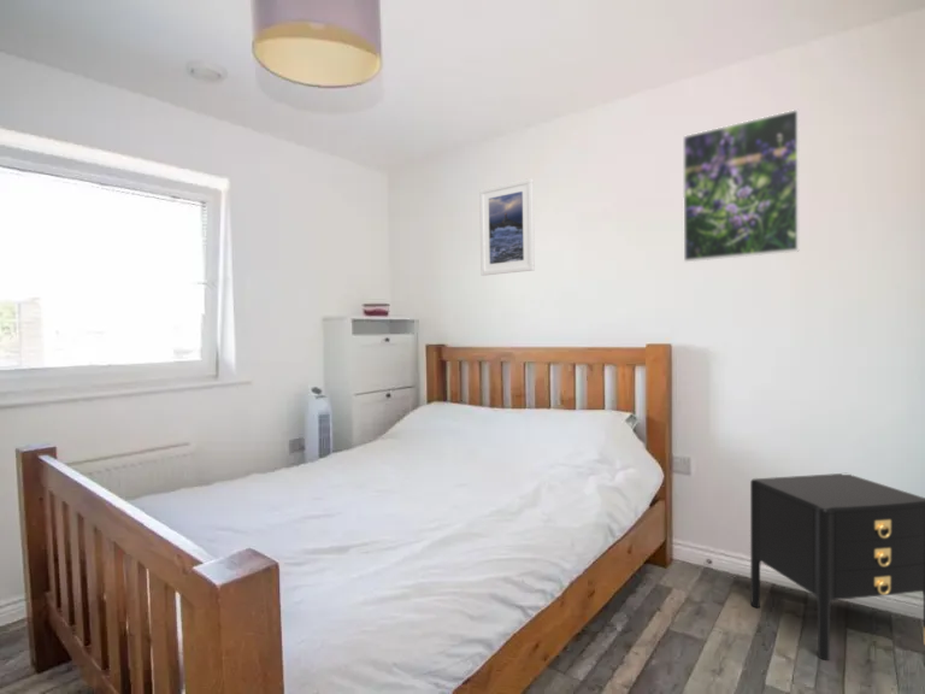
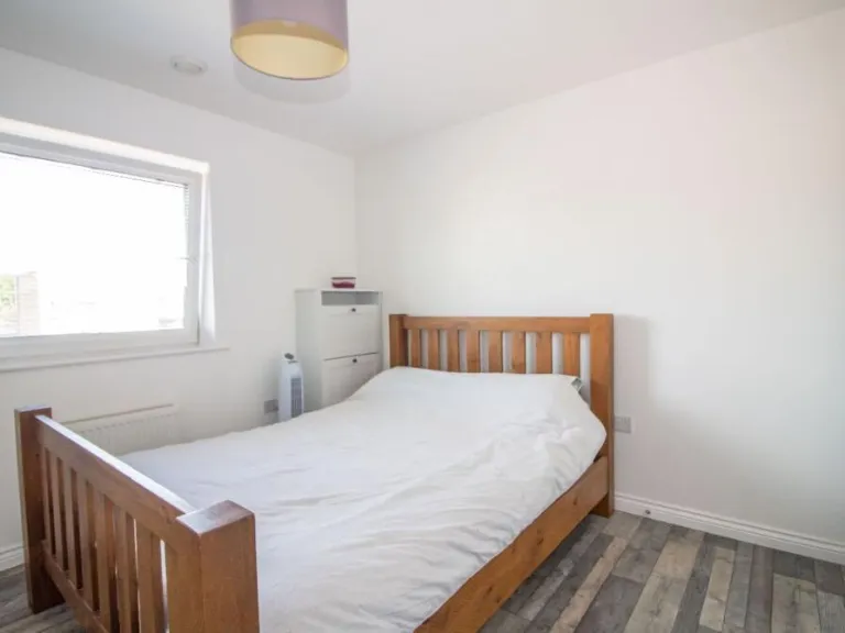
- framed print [682,108,800,263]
- nightstand [749,472,925,661]
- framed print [478,177,536,277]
